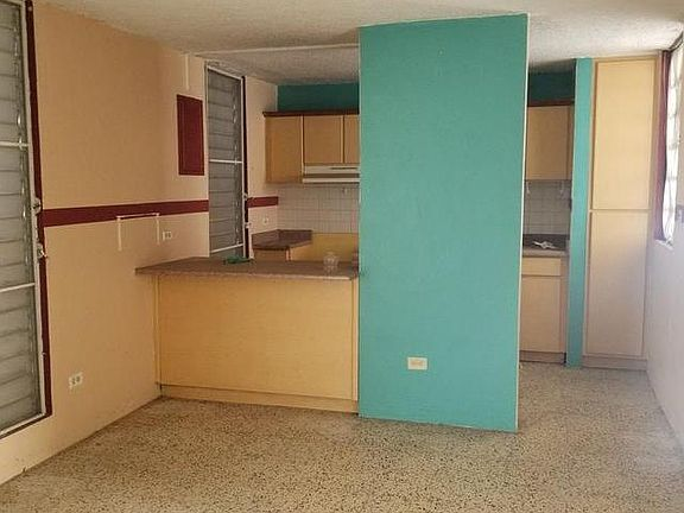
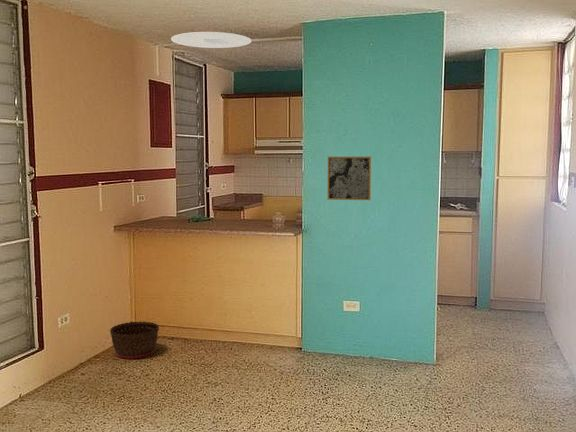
+ basket [109,321,160,360]
+ wall art [327,156,372,201]
+ ceiling light [170,31,252,49]
